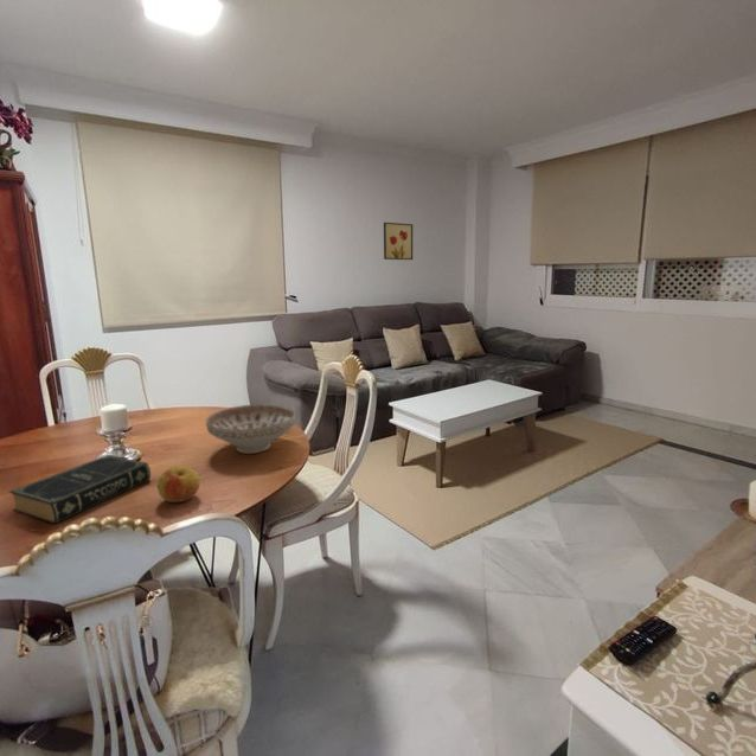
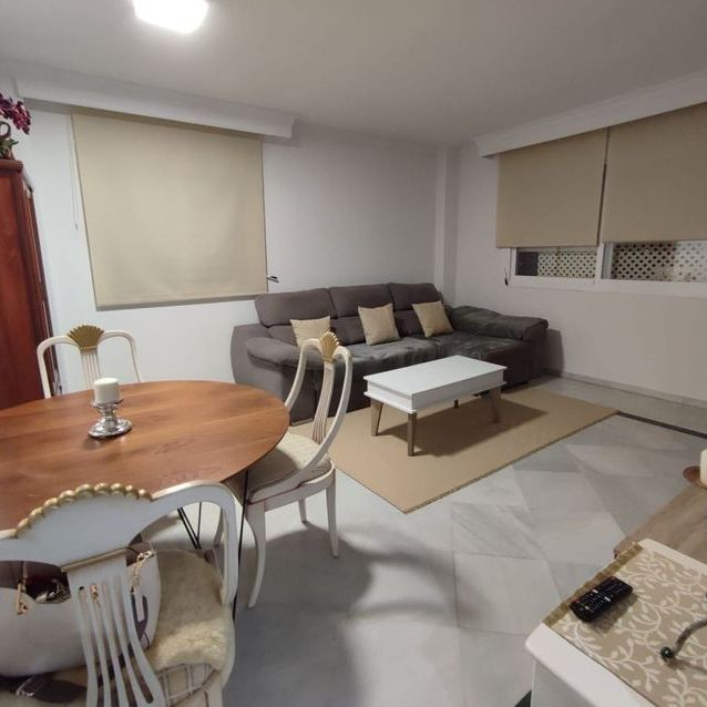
- wall art [383,222,414,261]
- decorative bowl [205,403,296,455]
- book [8,454,152,525]
- apple [156,466,201,504]
